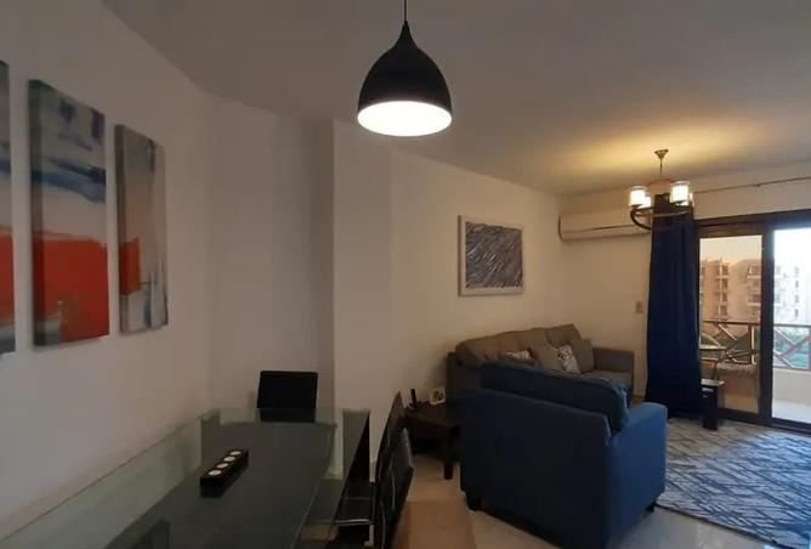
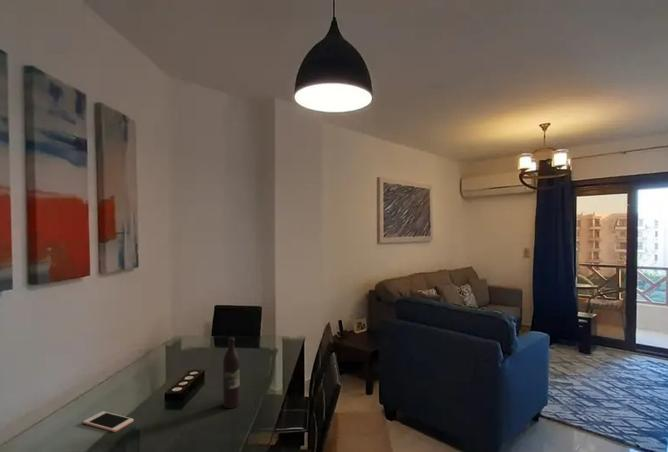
+ wine bottle [222,336,241,409]
+ cell phone [82,410,134,433]
